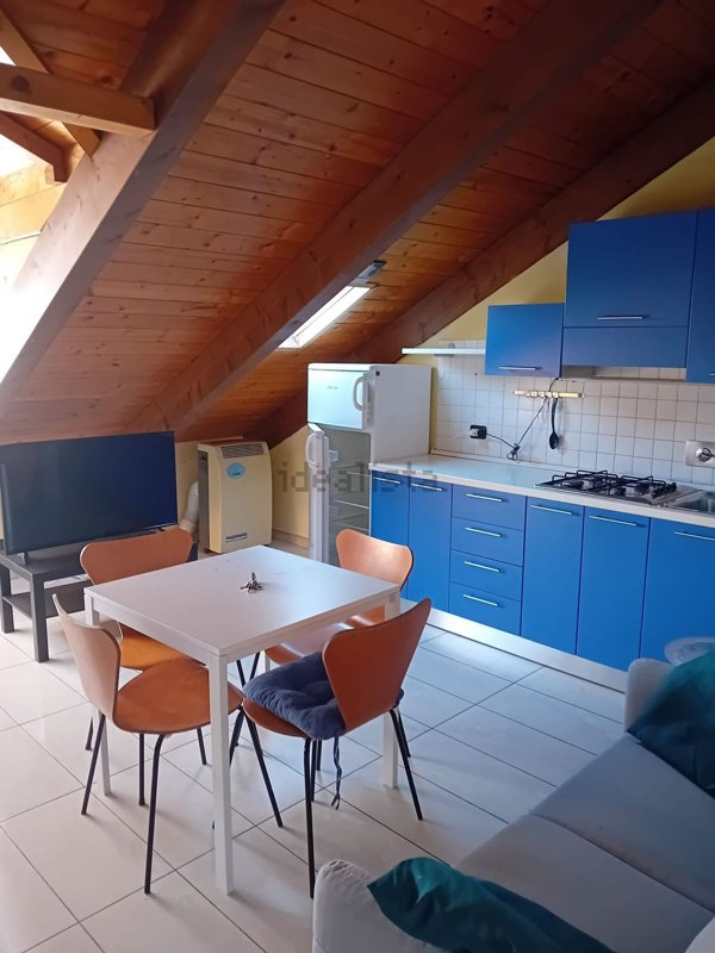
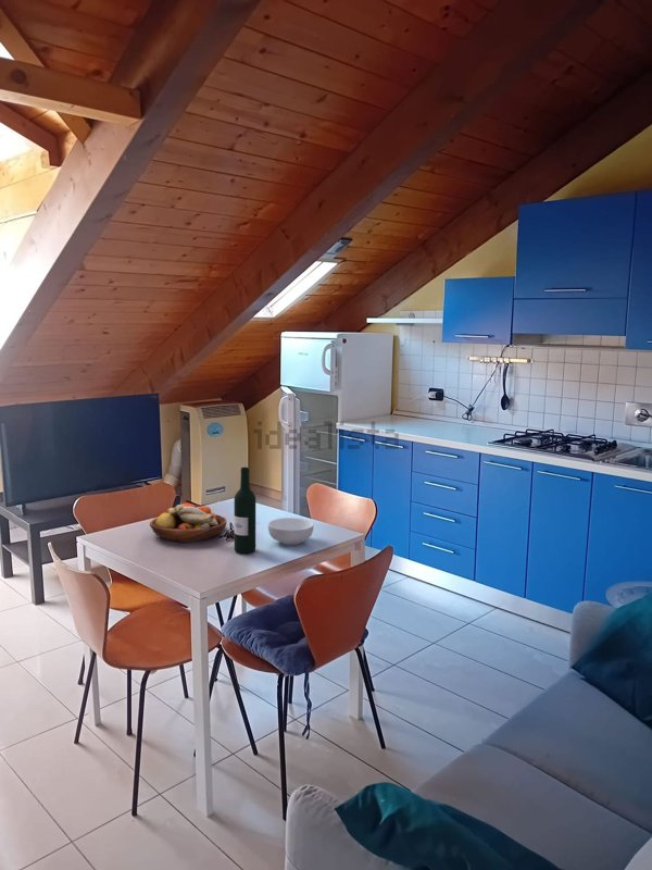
+ cereal bowl [267,517,314,546]
+ fruit bowl [149,502,227,543]
+ wine bottle [234,467,256,555]
